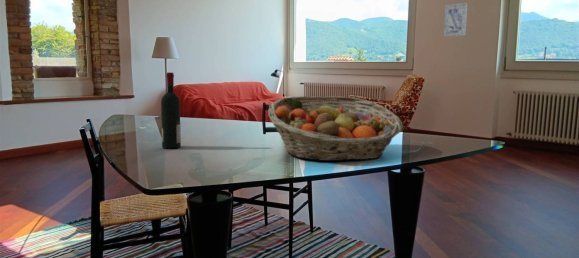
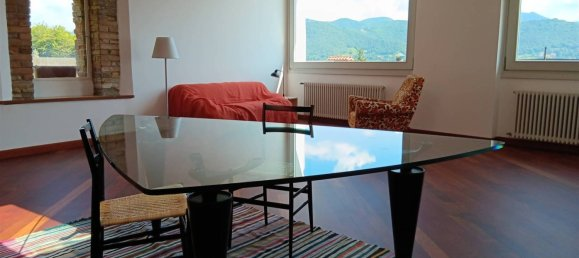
- wall art [443,2,468,38]
- fruit basket [267,95,404,162]
- alcohol [160,71,182,149]
